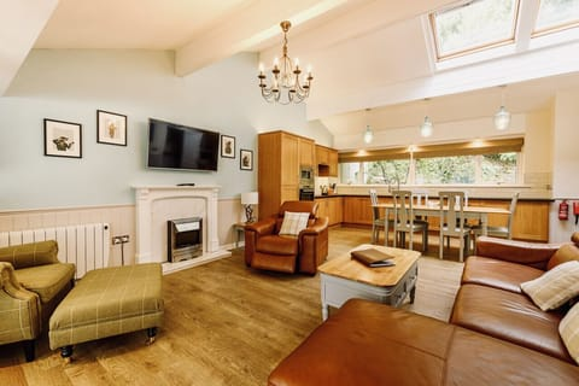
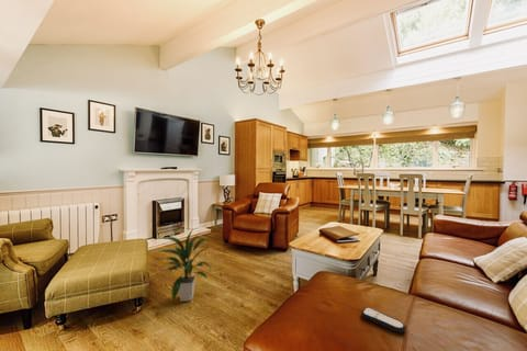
+ indoor plant [157,227,212,303]
+ remote control [360,306,406,333]
